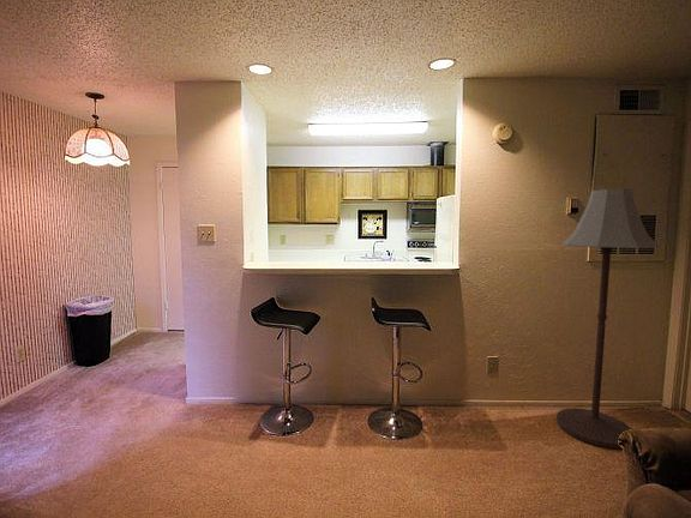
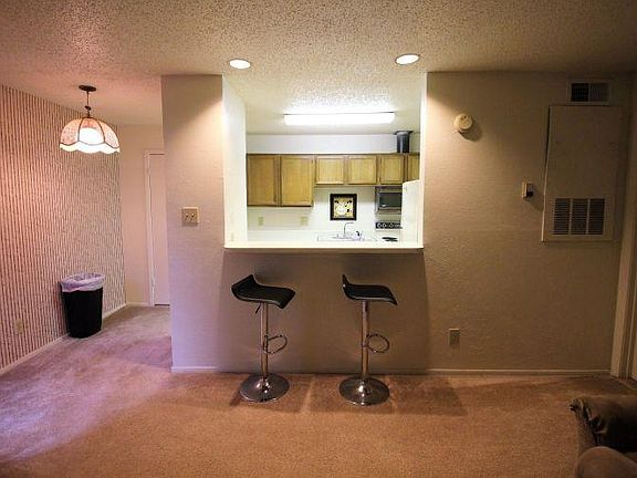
- floor lamp [555,188,661,450]
